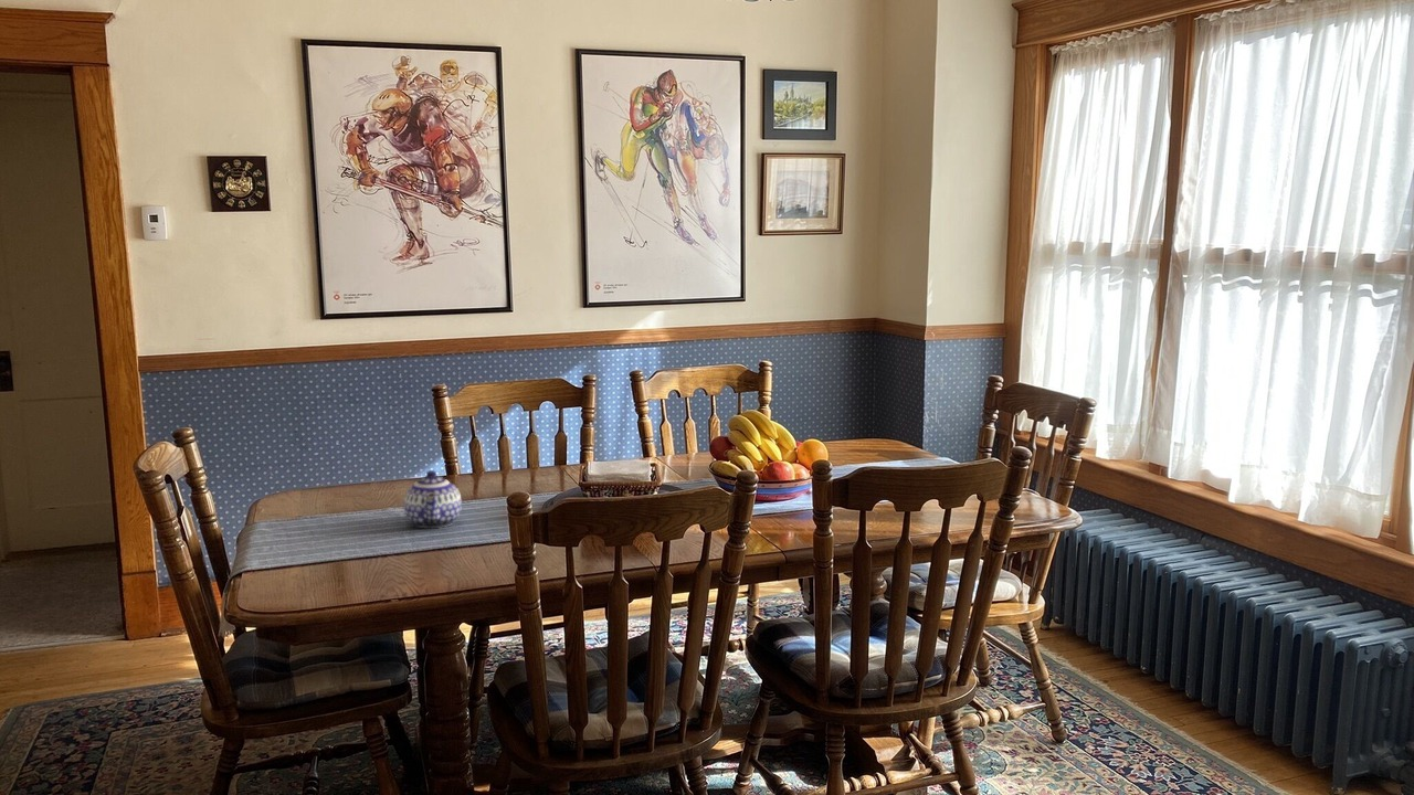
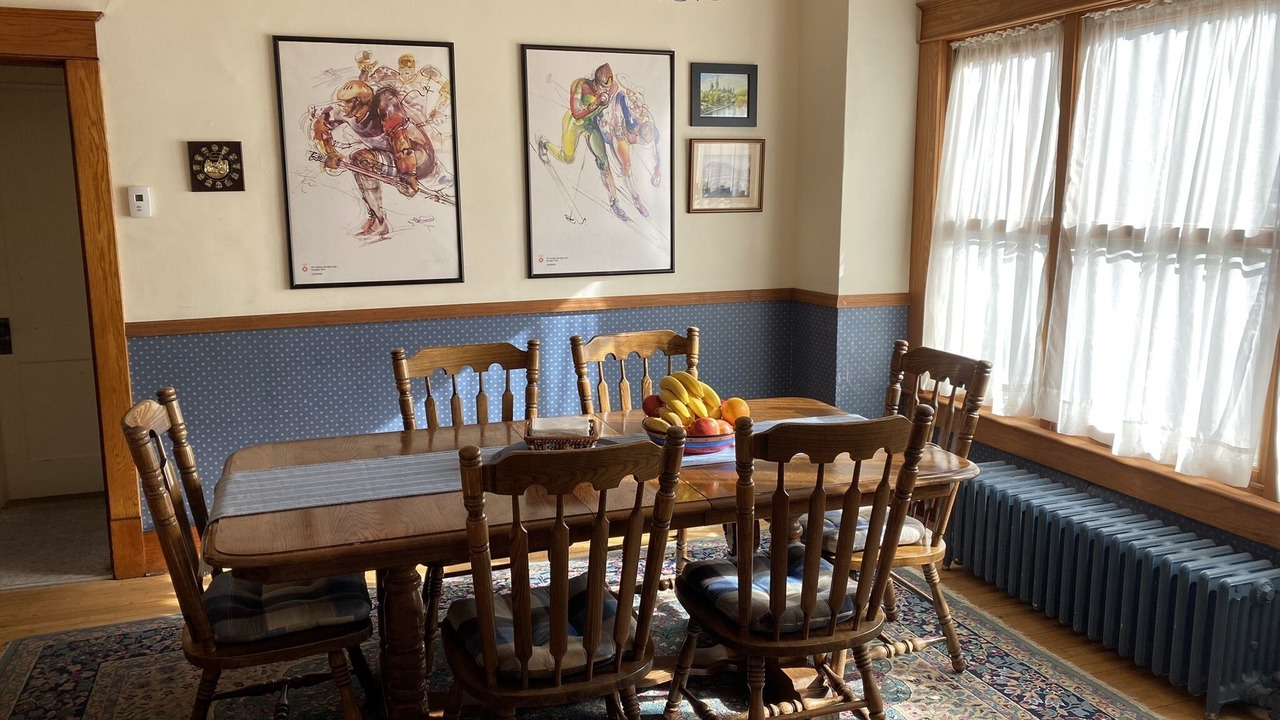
- teapot [403,469,463,529]
